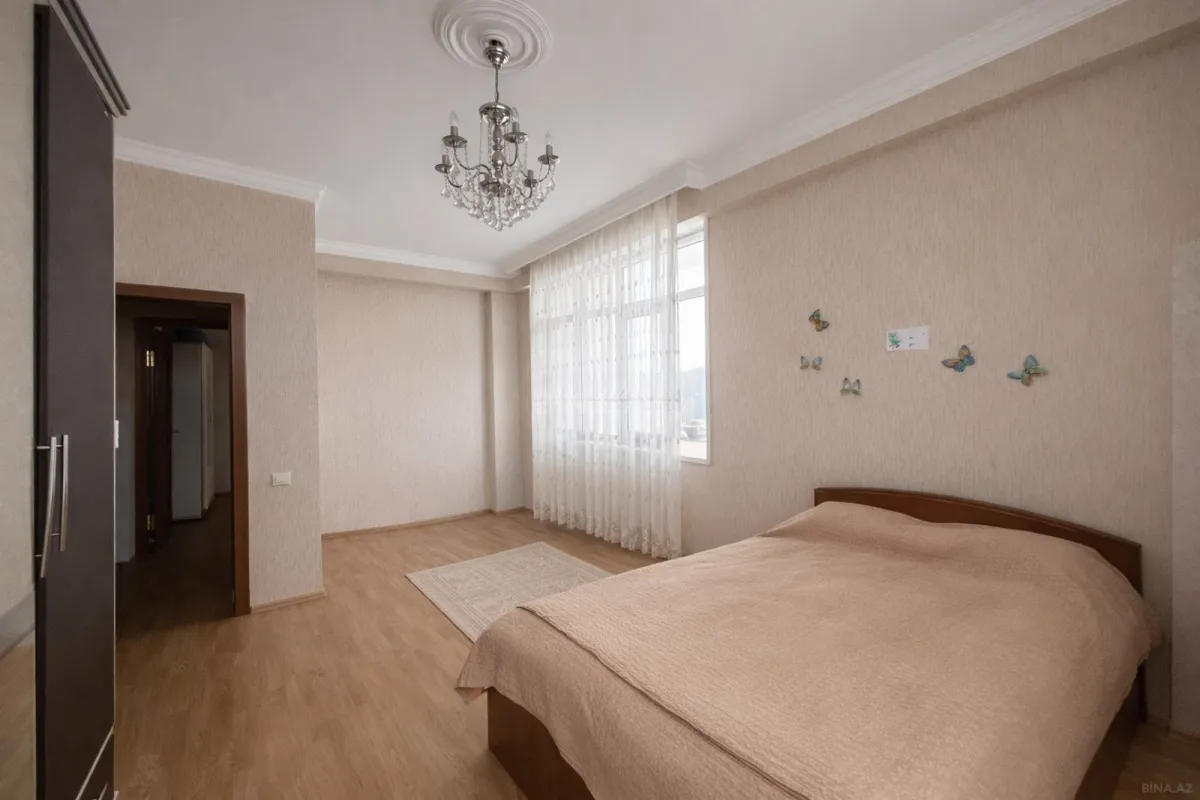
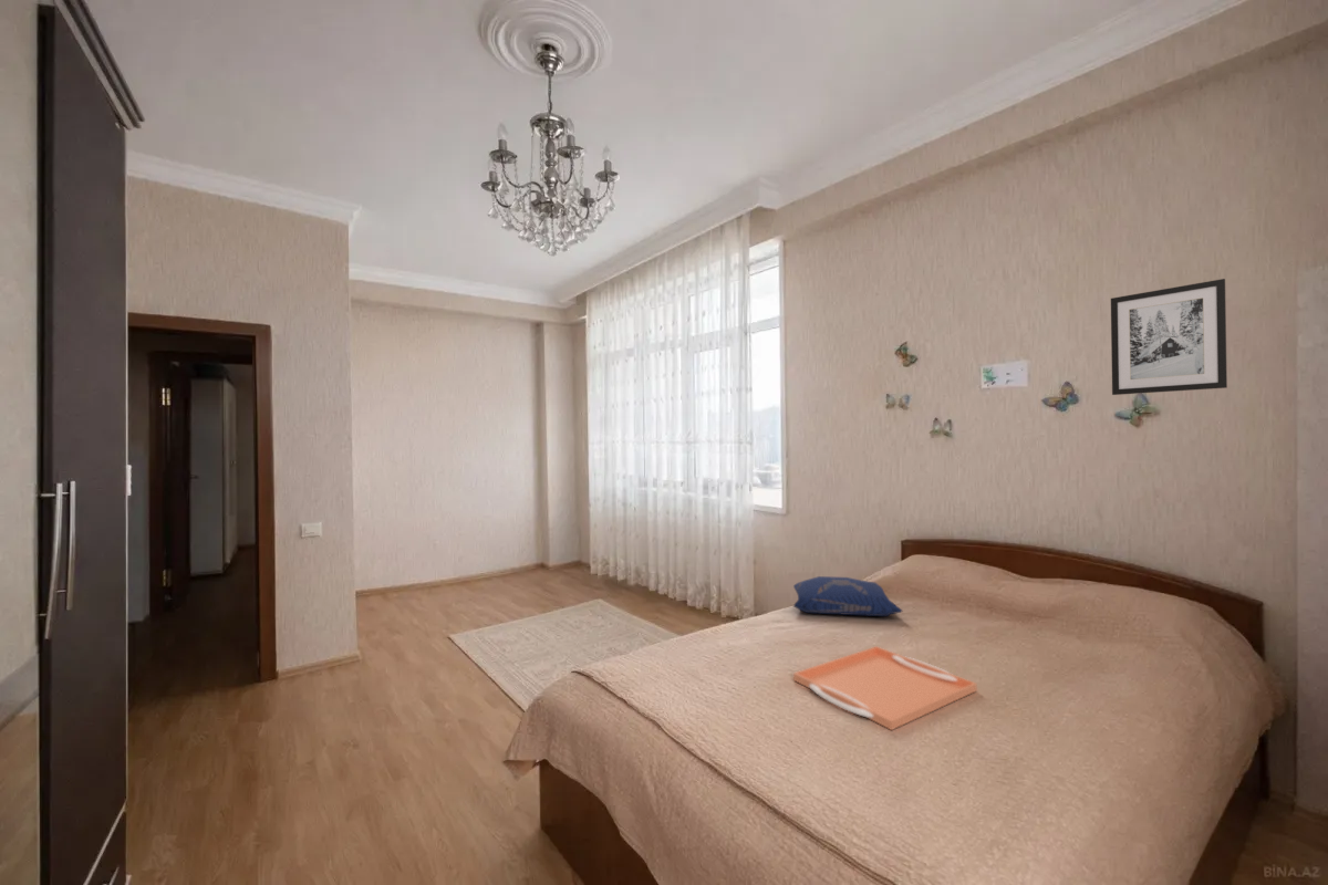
+ serving tray [792,645,978,731]
+ cushion [792,575,903,617]
+ wall art [1110,278,1228,396]
